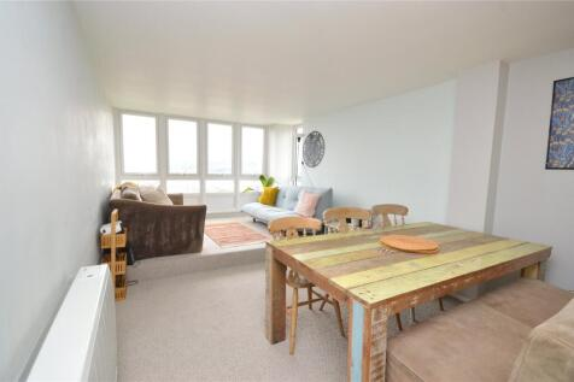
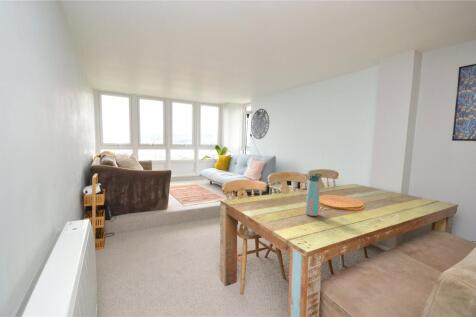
+ water bottle [304,173,323,217]
